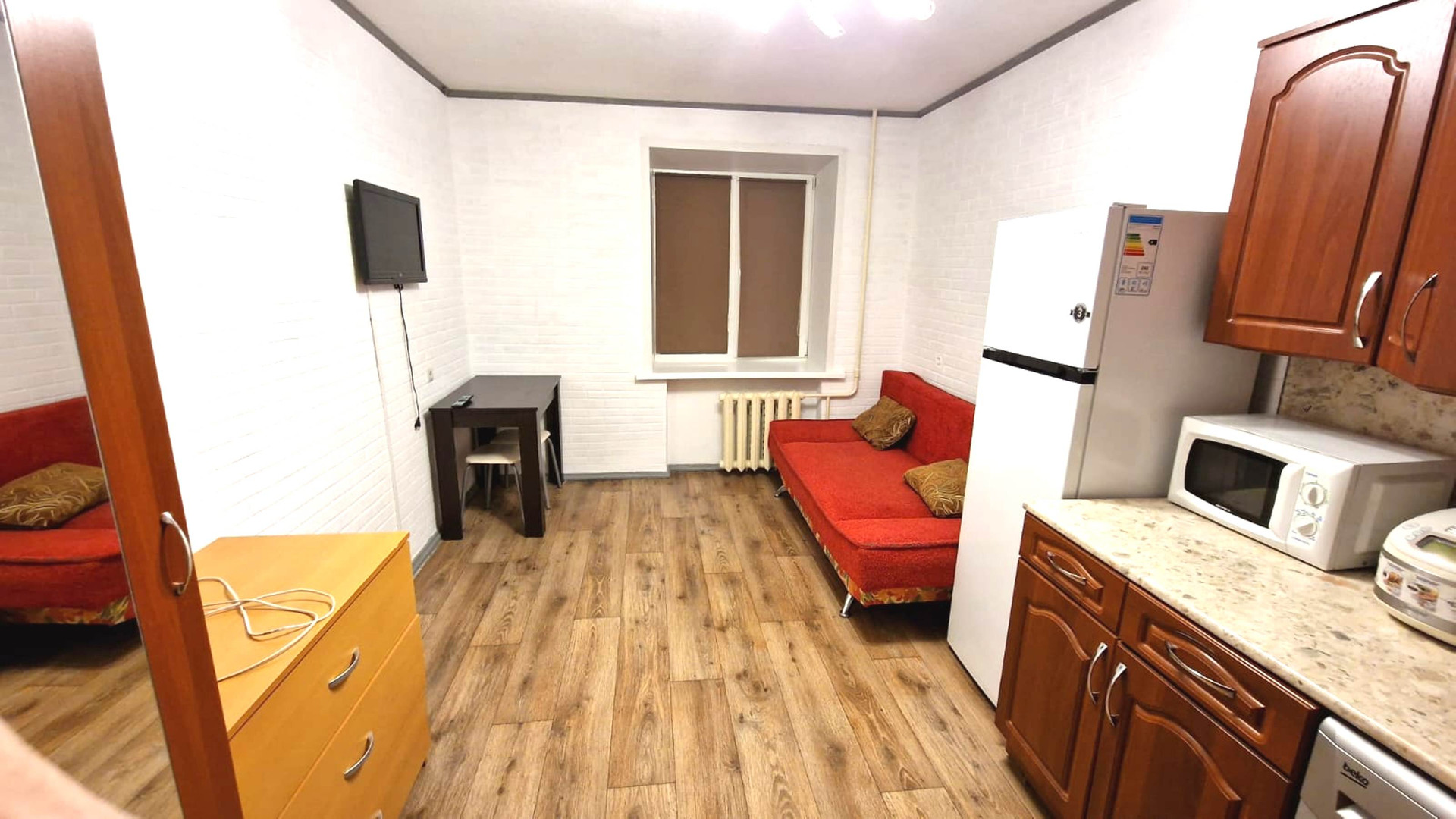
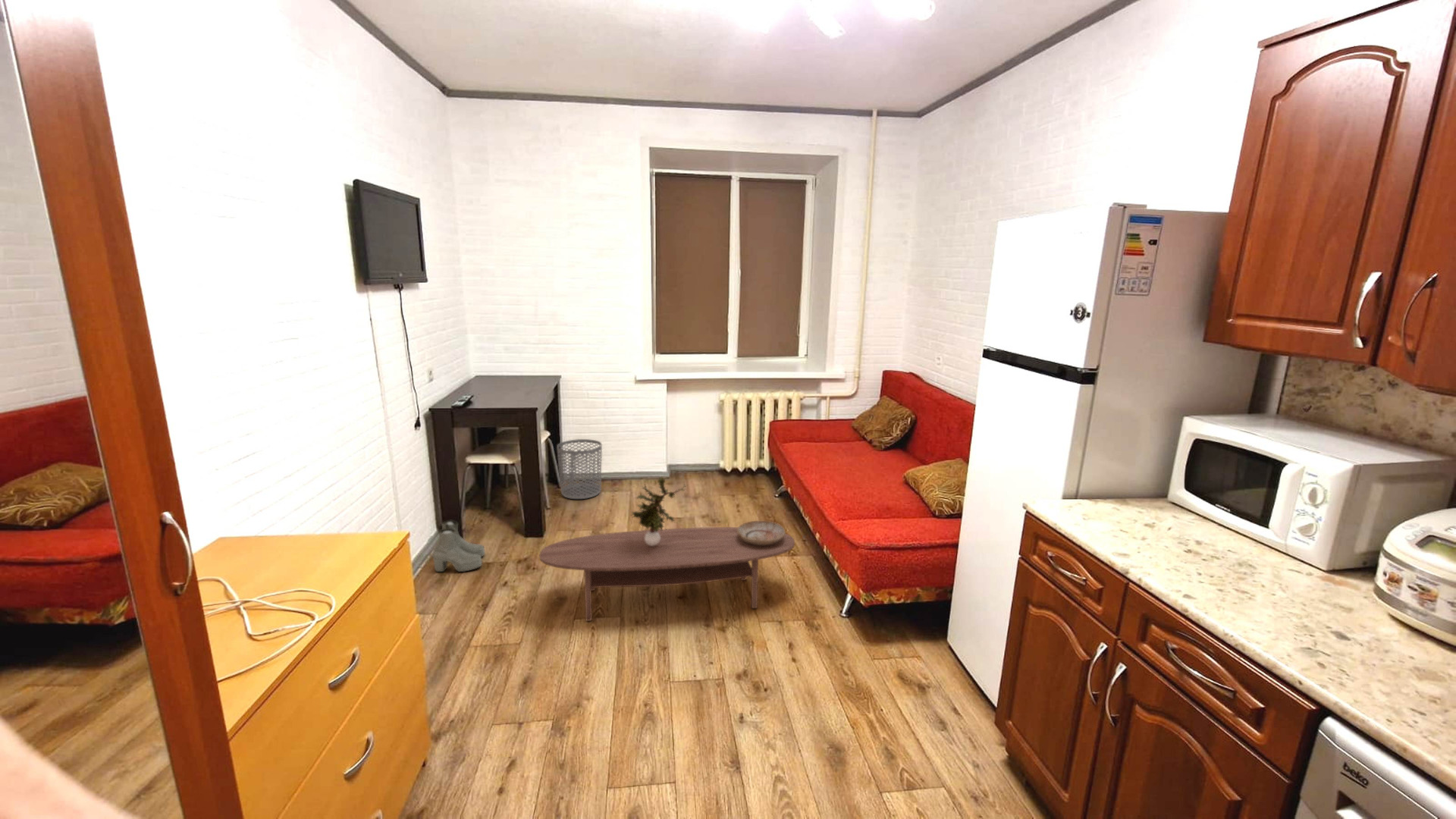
+ boots [431,519,486,573]
+ coffee table [538,526,795,622]
+ waste bin [556,438,603,500]
+ ceramic bowl [737,520,786,545]
+ potted plant [630,475,688,546]
